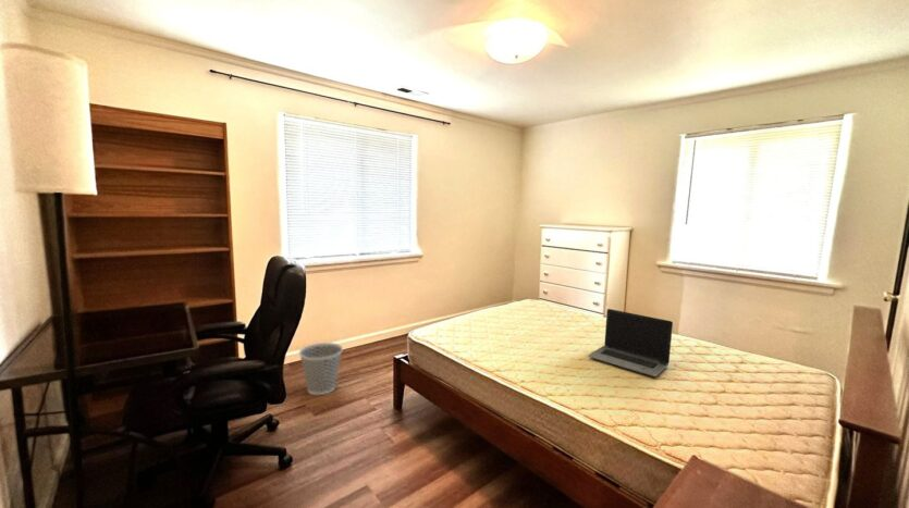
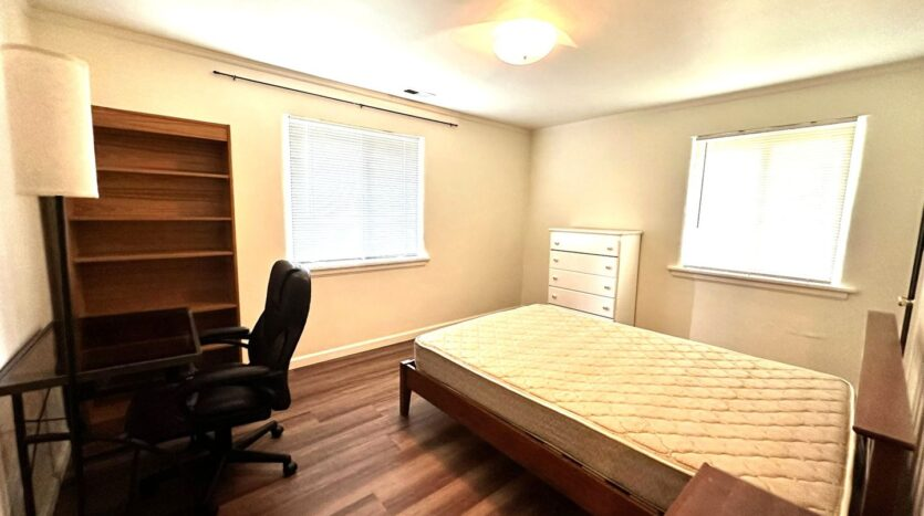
- laptop computer [588,308,674,377]
- wastebasket [298,342,344,396]
